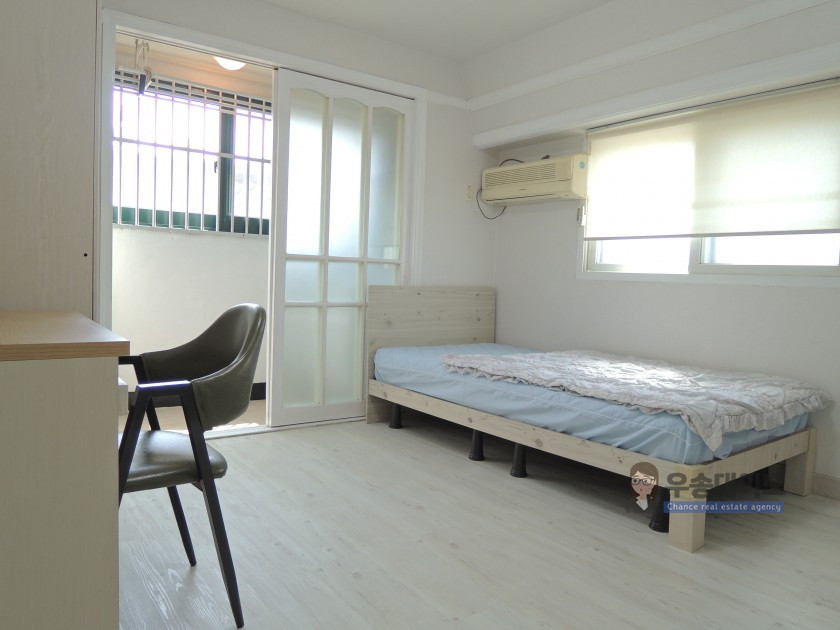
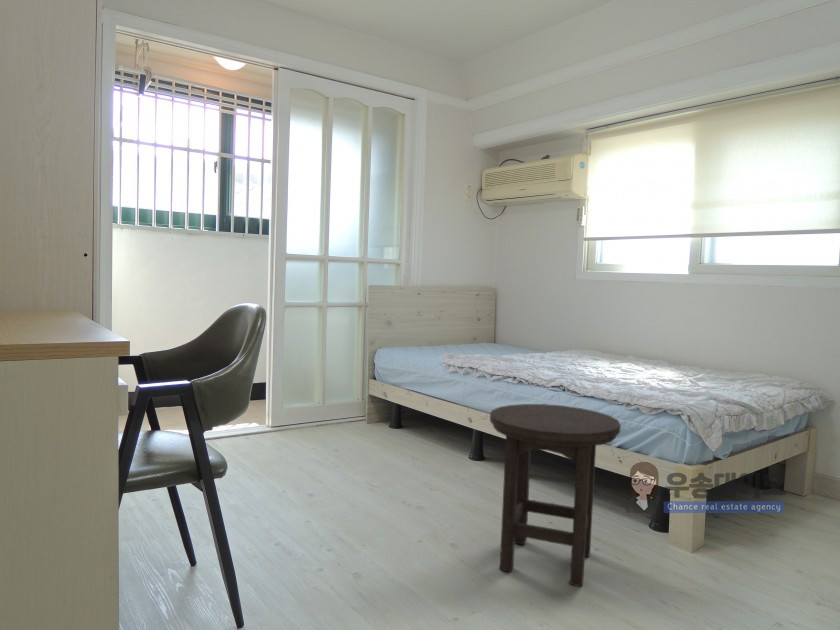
+ stool [489,403,622,588]
